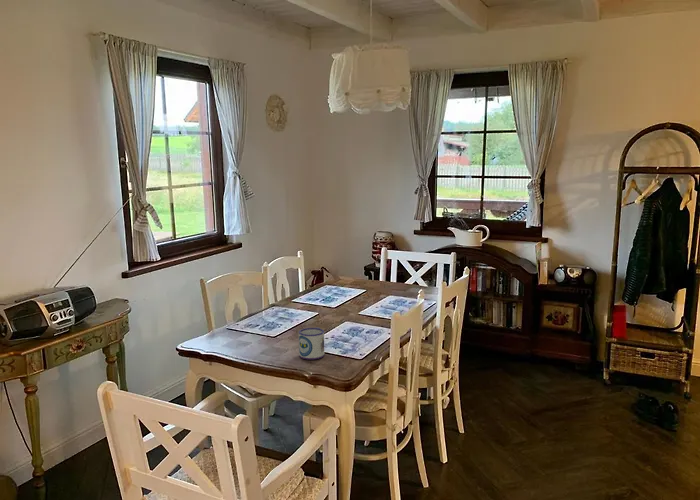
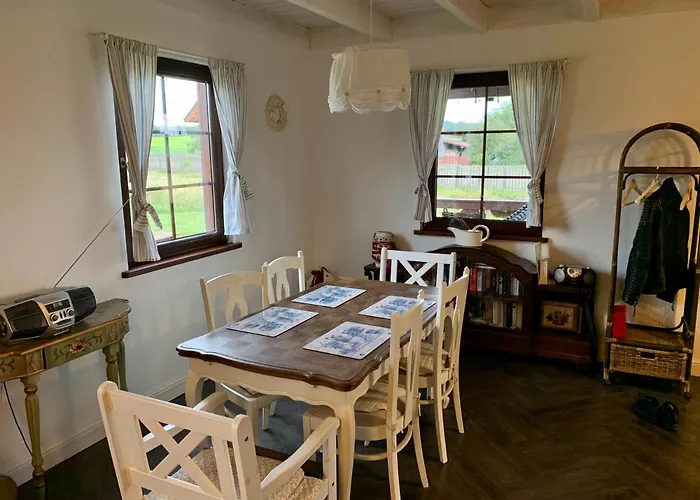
- mug [298,327,325,361]
